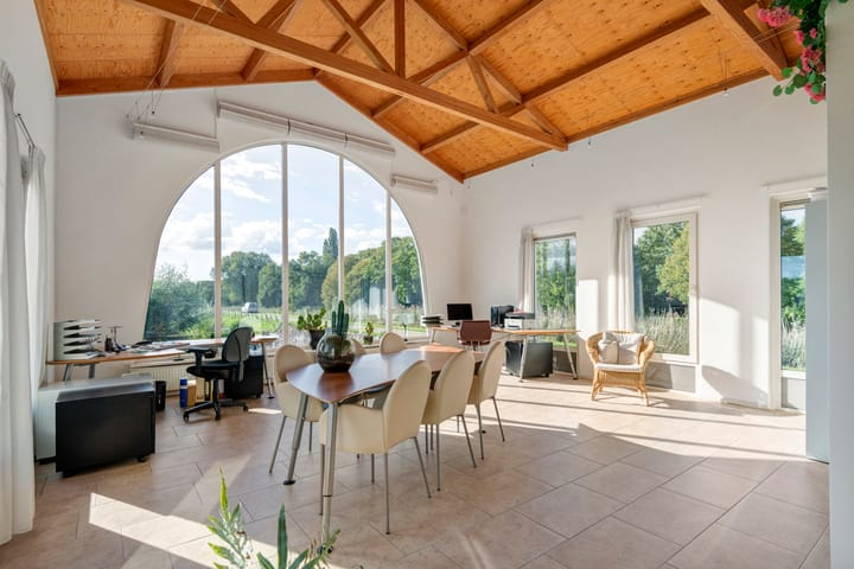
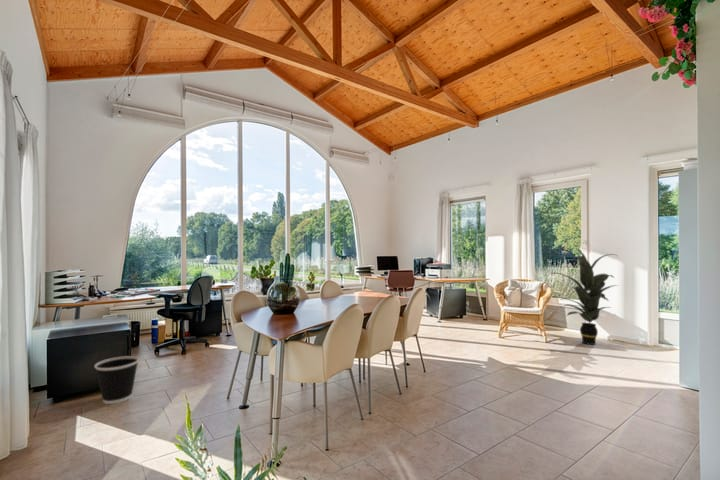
+ indoor plant [550,248,620,346]
+ wastebasket [94,355,140,405]
